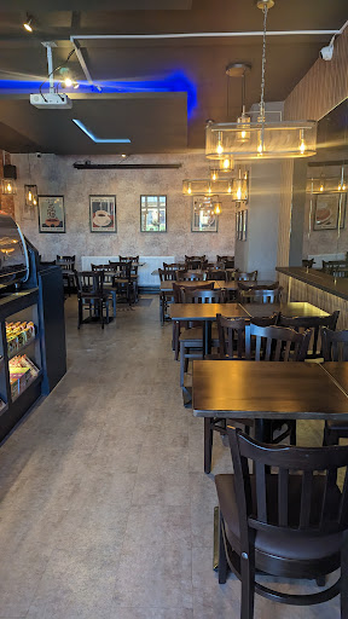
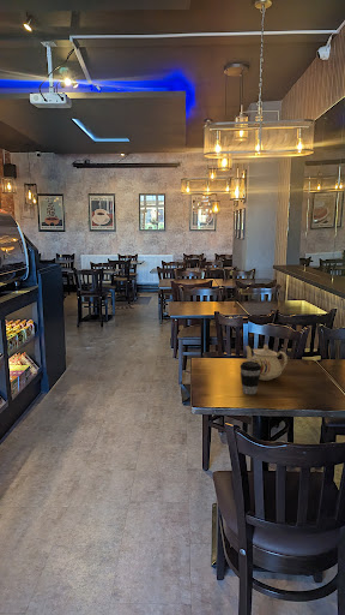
+ teapot [244,344,289,381]
+ coffee cup [240,360,261,395]
